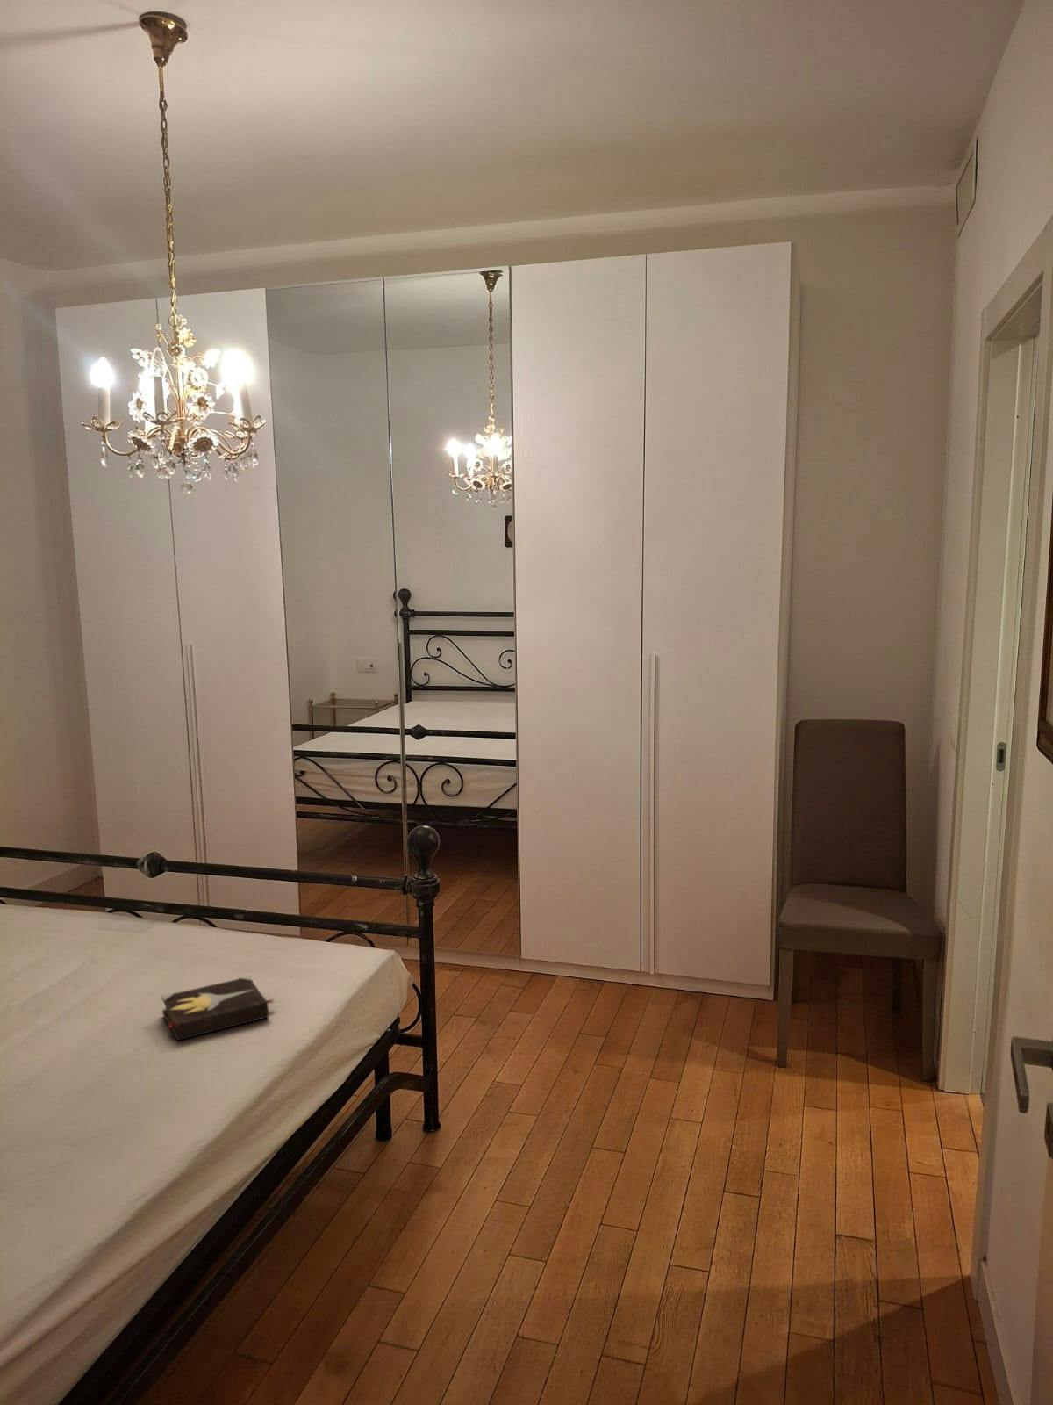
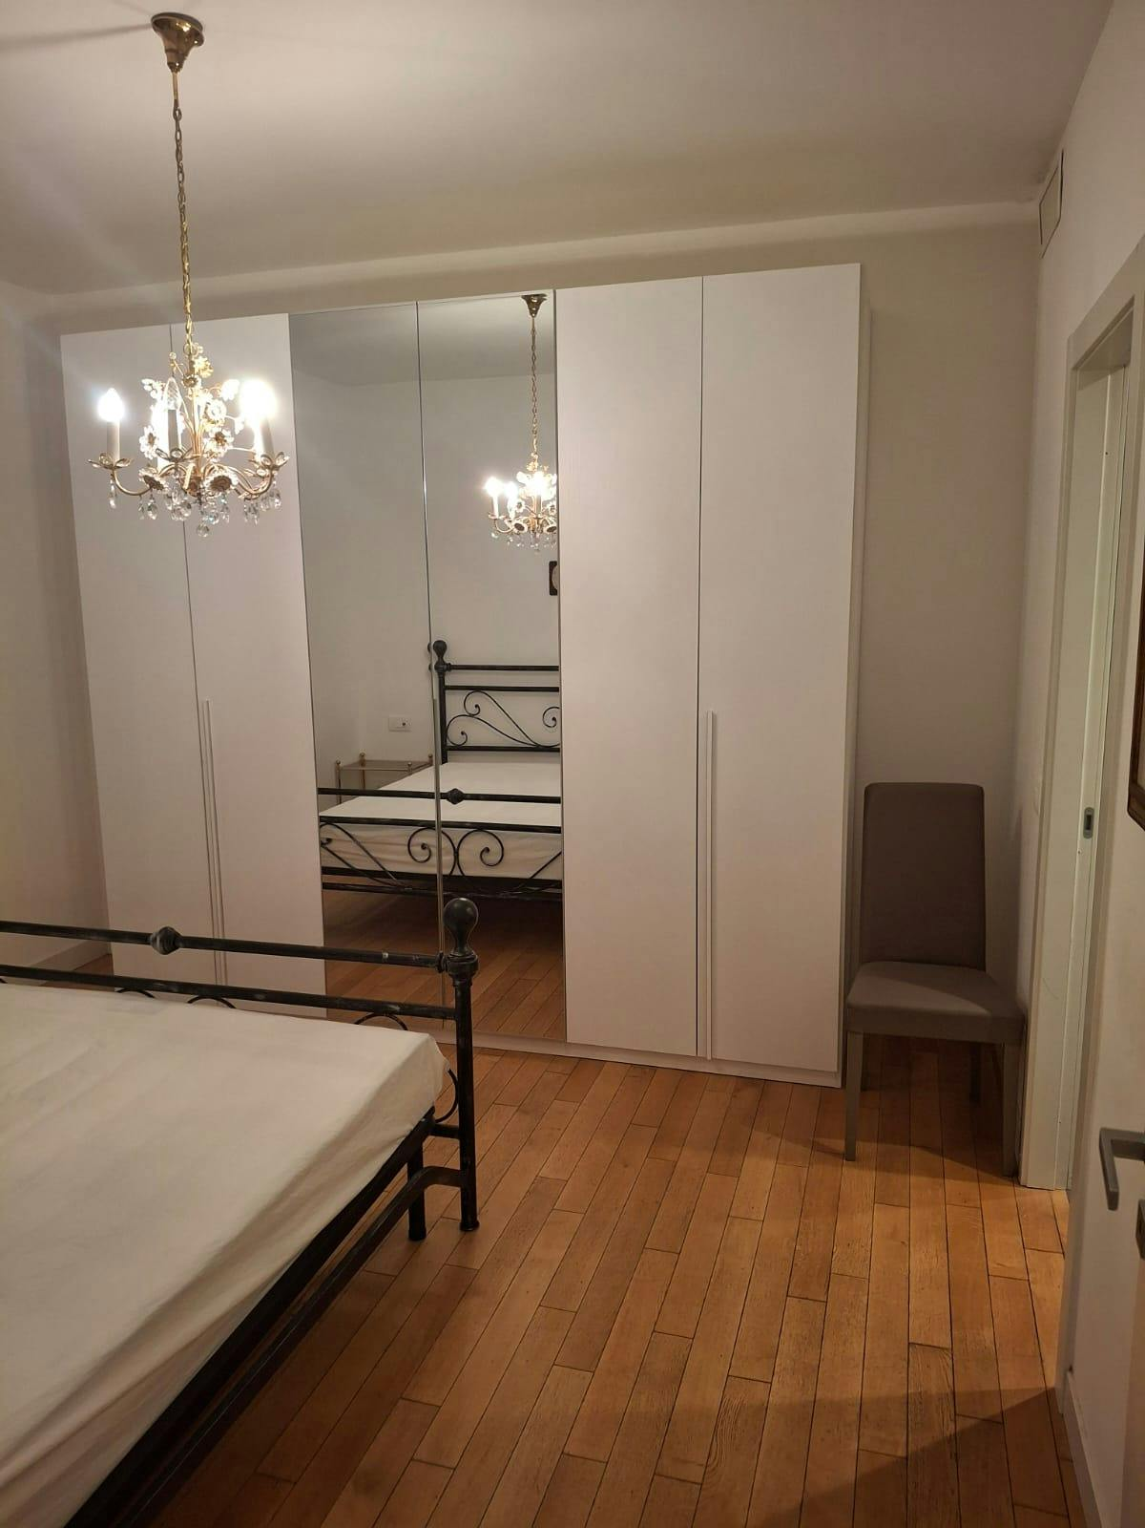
- hardback book [160,975,277,1041]
